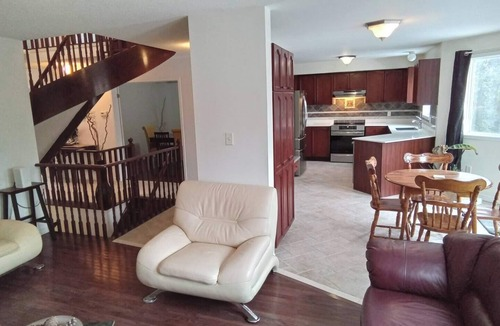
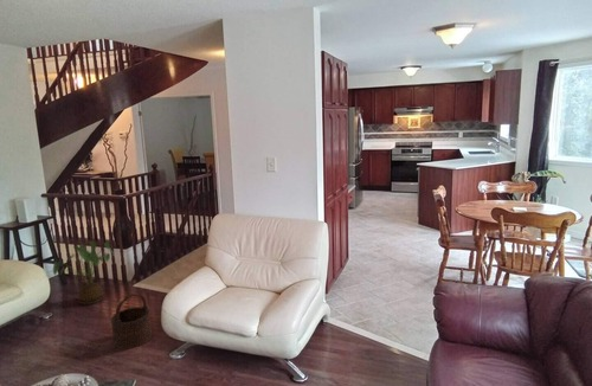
+ wooden bucket [110,292,153,350]
+ house plant [52,240,115,305]
